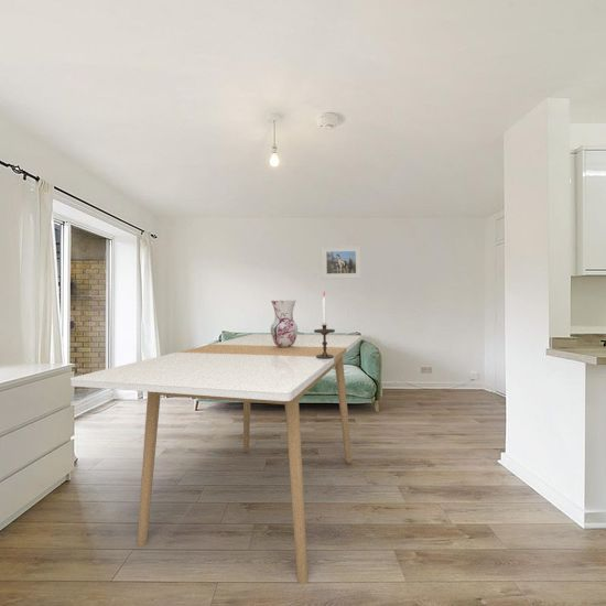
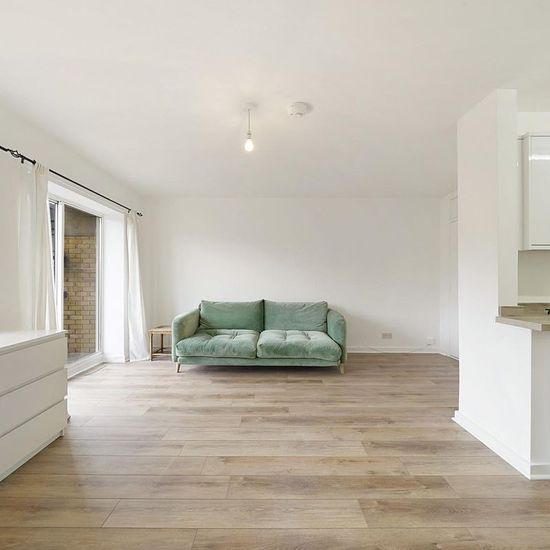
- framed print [320,245,362,280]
- candlestick [313,290,336,359]
- vase [270,299,299,347]
- dining table [69,333,362,585]
